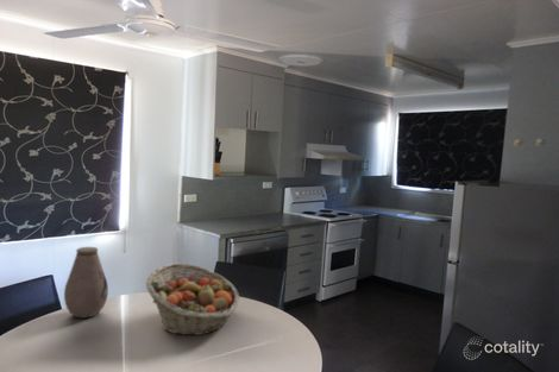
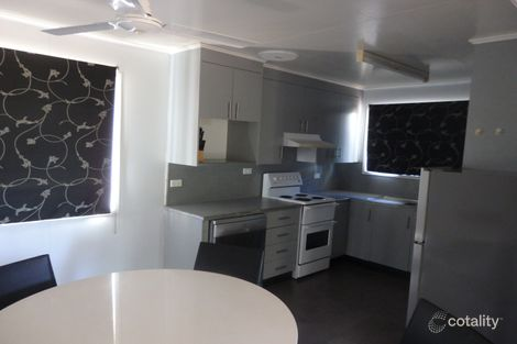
- vase [63,246,109,320]
- fruit basket [145,263,240,336]
